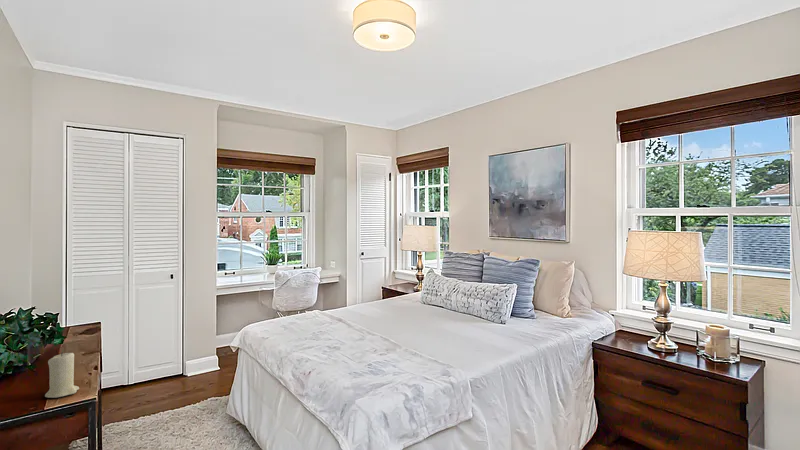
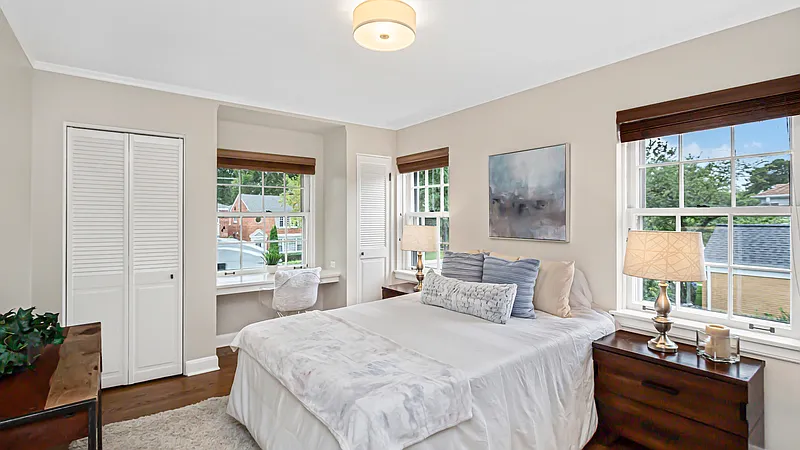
- candle [44,351,80,399]
